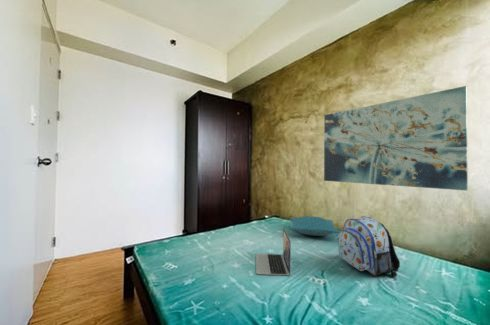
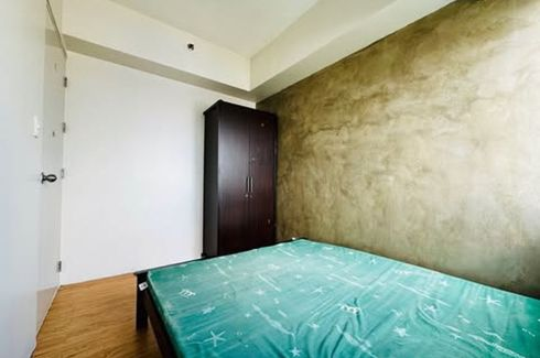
- backpack [337,215,401,278]
- pillow [288,215,340,237]
- wall art [323,85,469,192]
- laptop [255,228,292,276]
